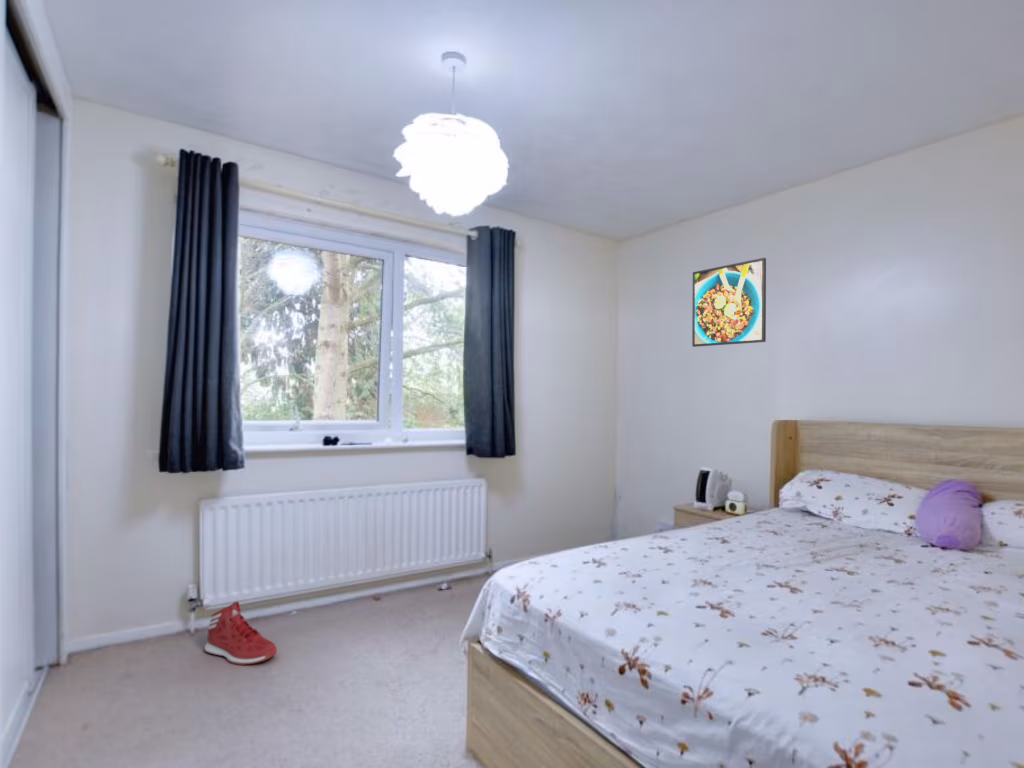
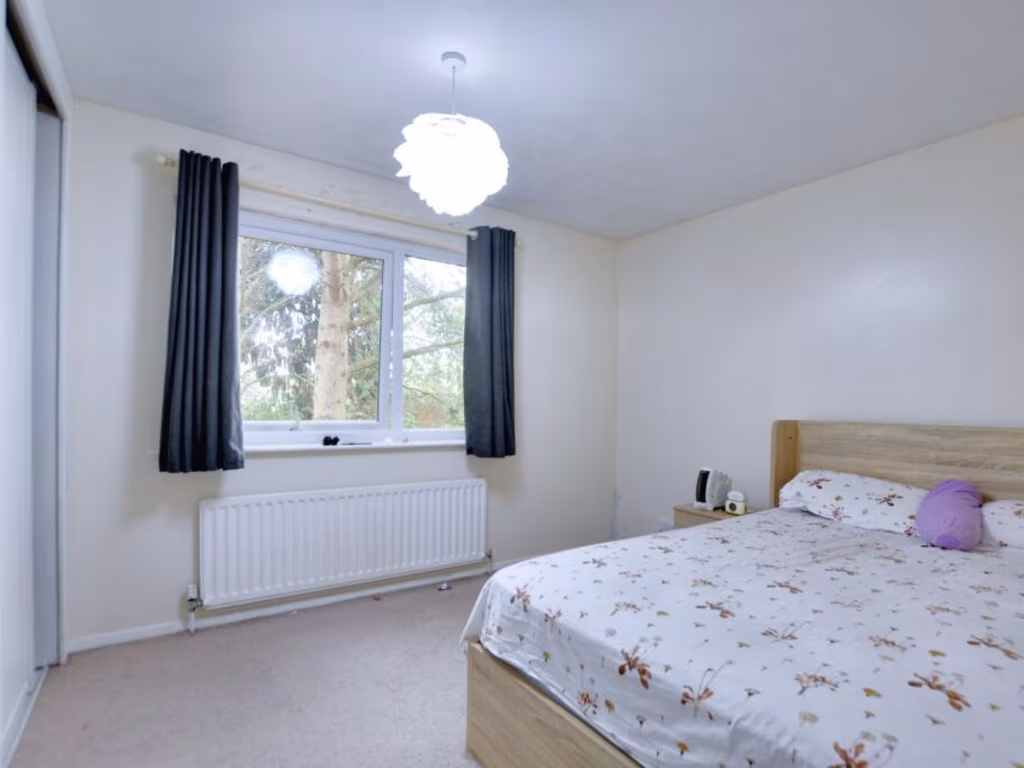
- sneaker [204,600,278,666]
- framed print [691,257,767,348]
